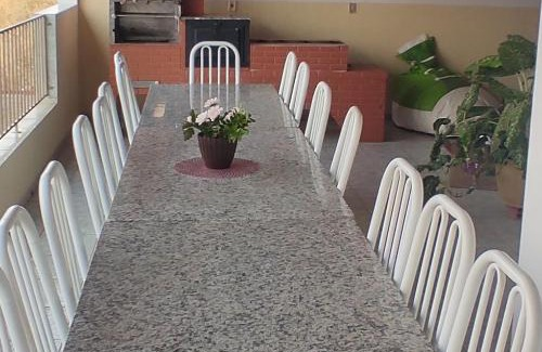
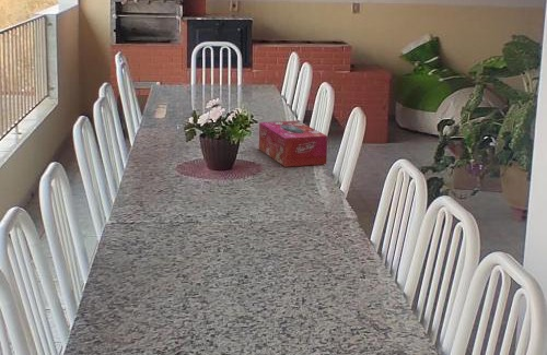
+ tissue box [258,120,328,168]
